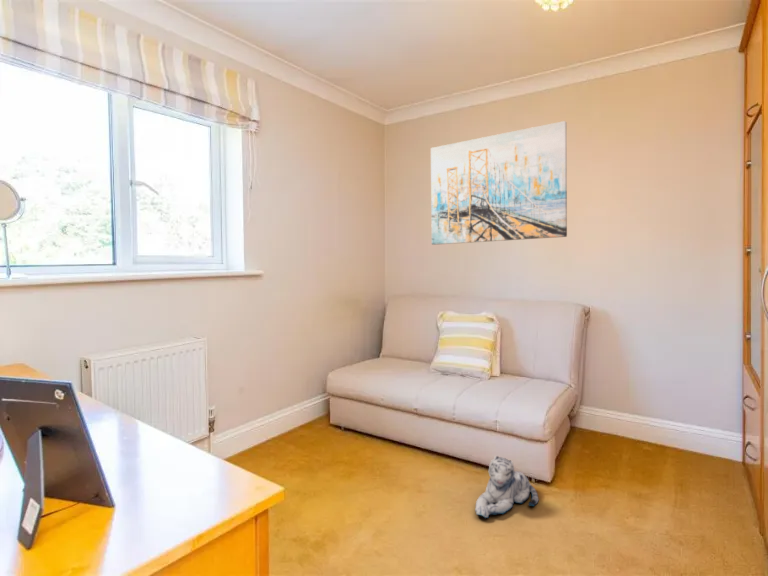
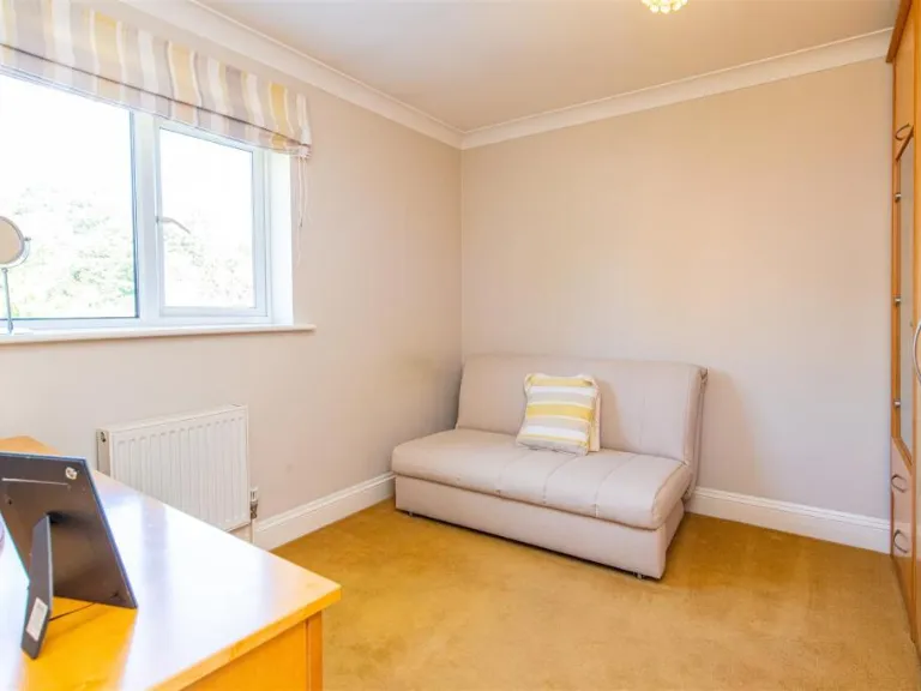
- wall art [430,120,568,246]
- plush toy [474,455,540,519]
